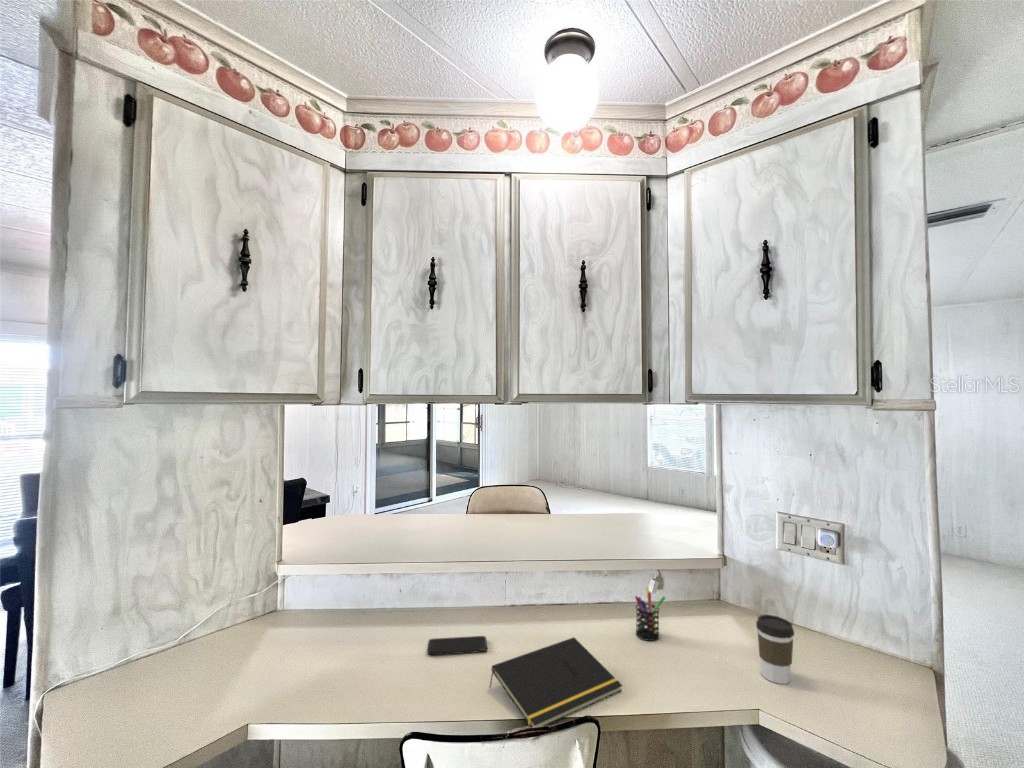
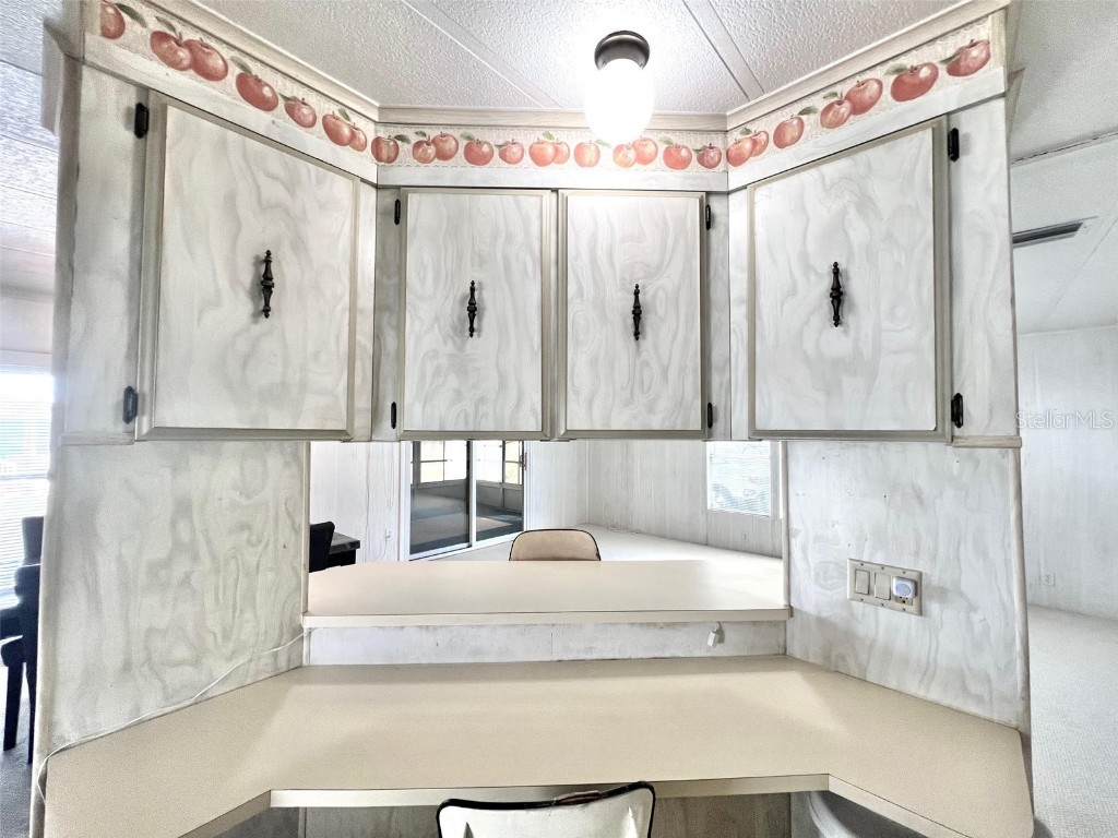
- coffee cup [755,614,795,685]
- notepad [488,636,624,729]
- smartphone [426,635,488,656]
- pen holder [634,586,666,642]
